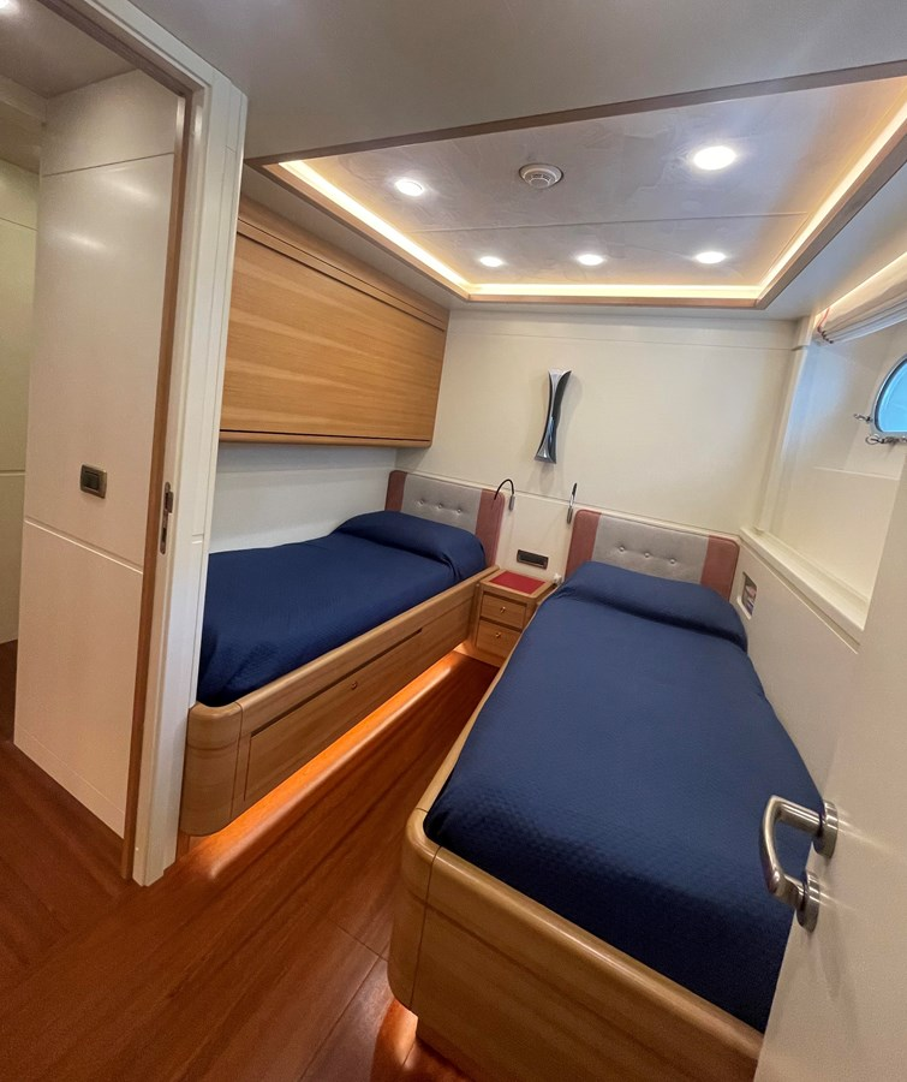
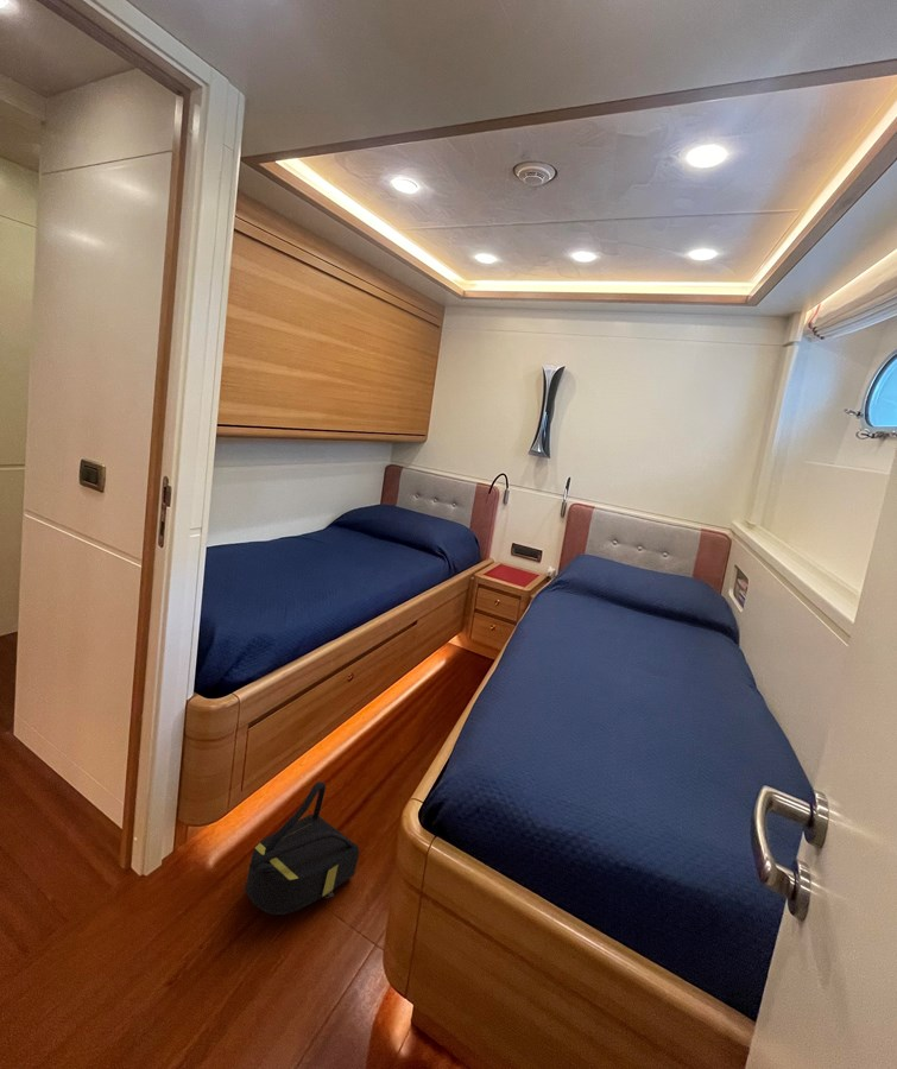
+ backpack [244,780,361,916]
